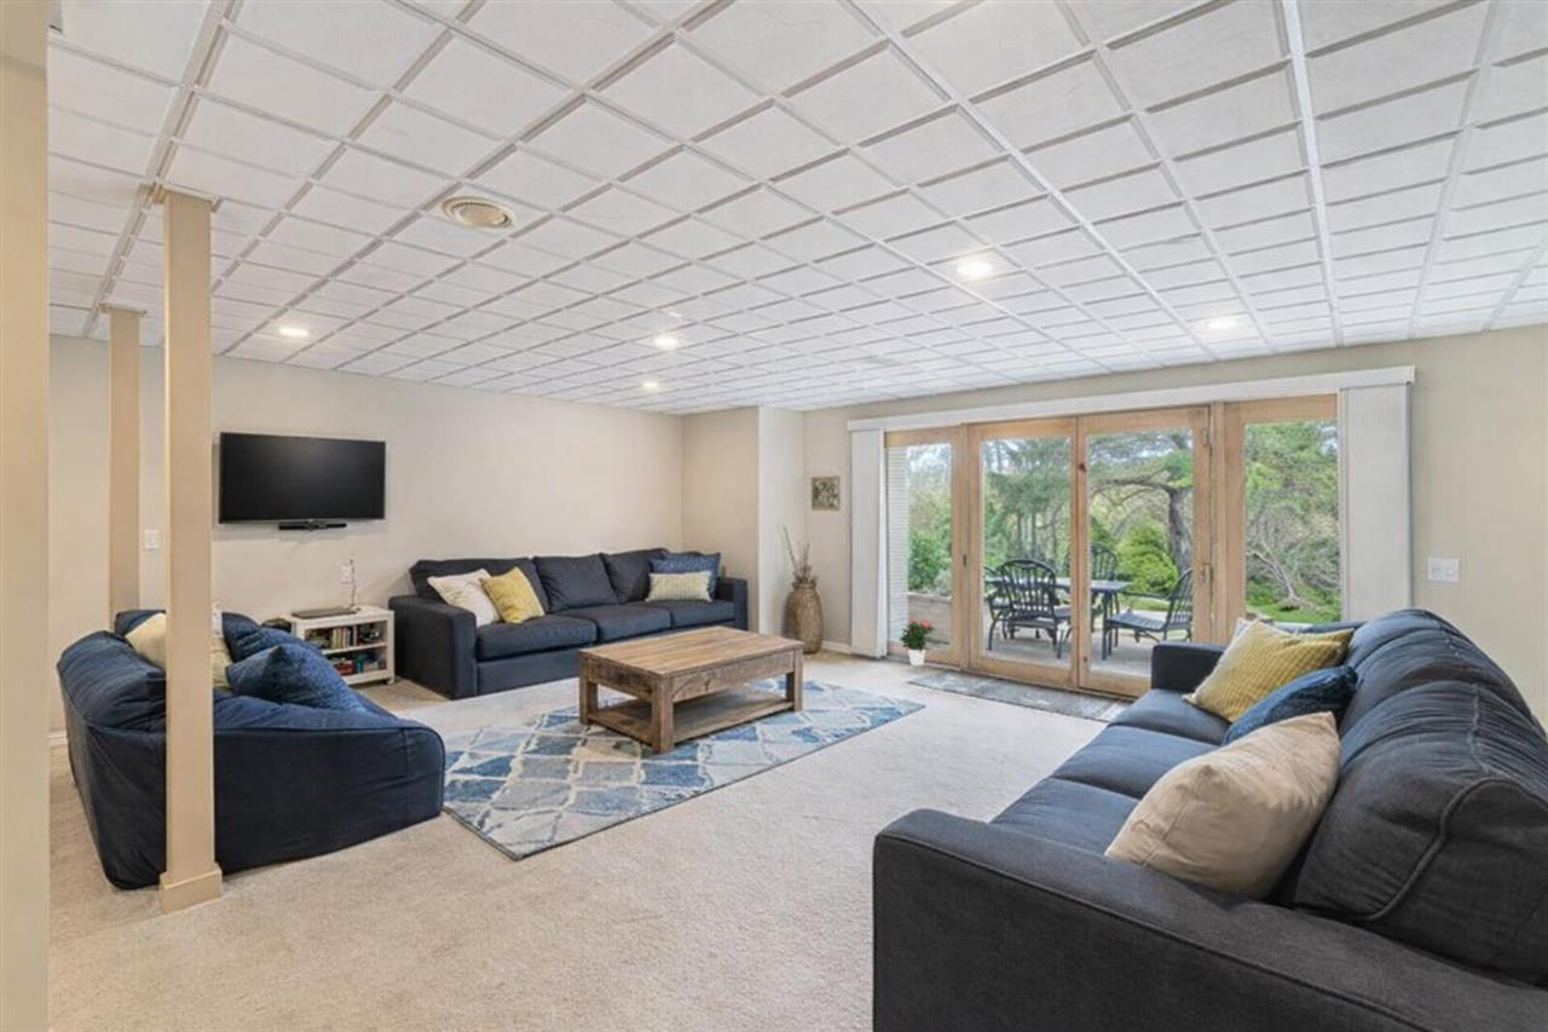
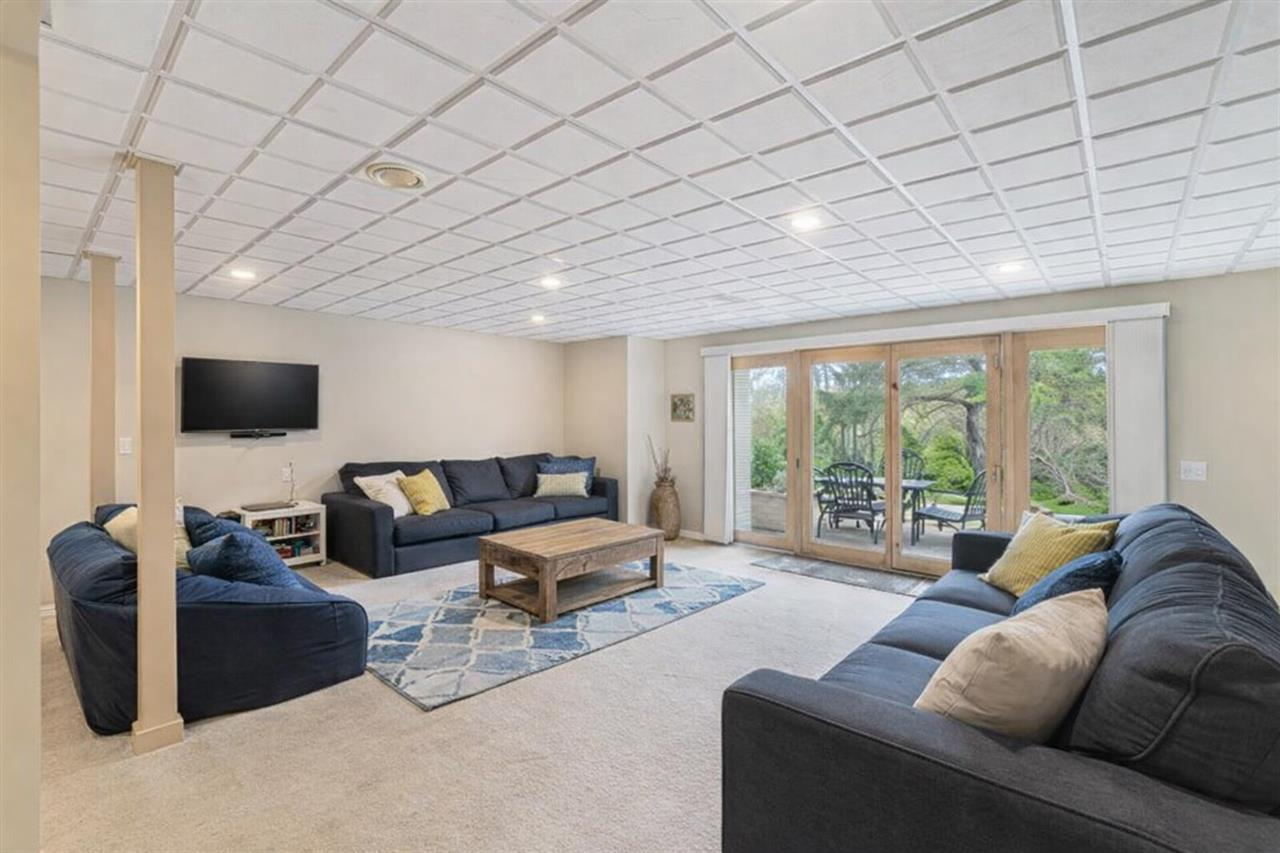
- potted flower [899,618,938,667]
